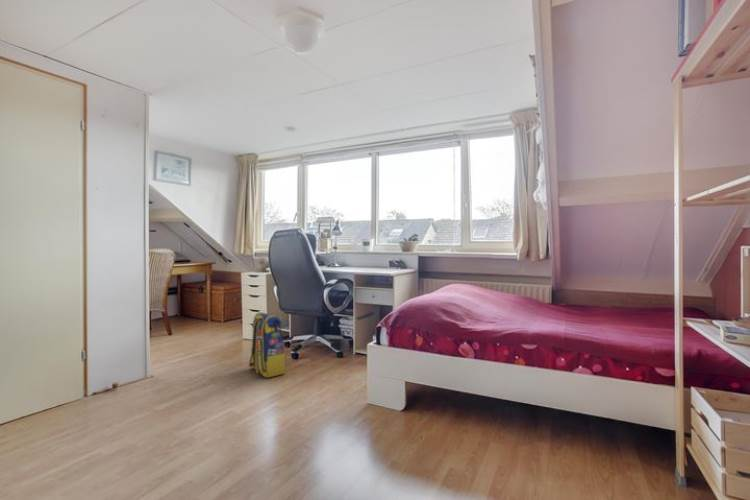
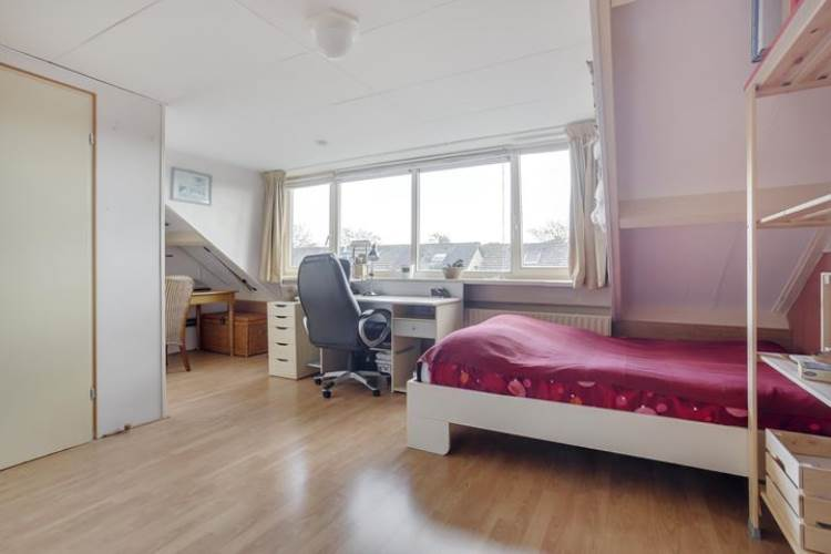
- backpack [247,311,286,379]
